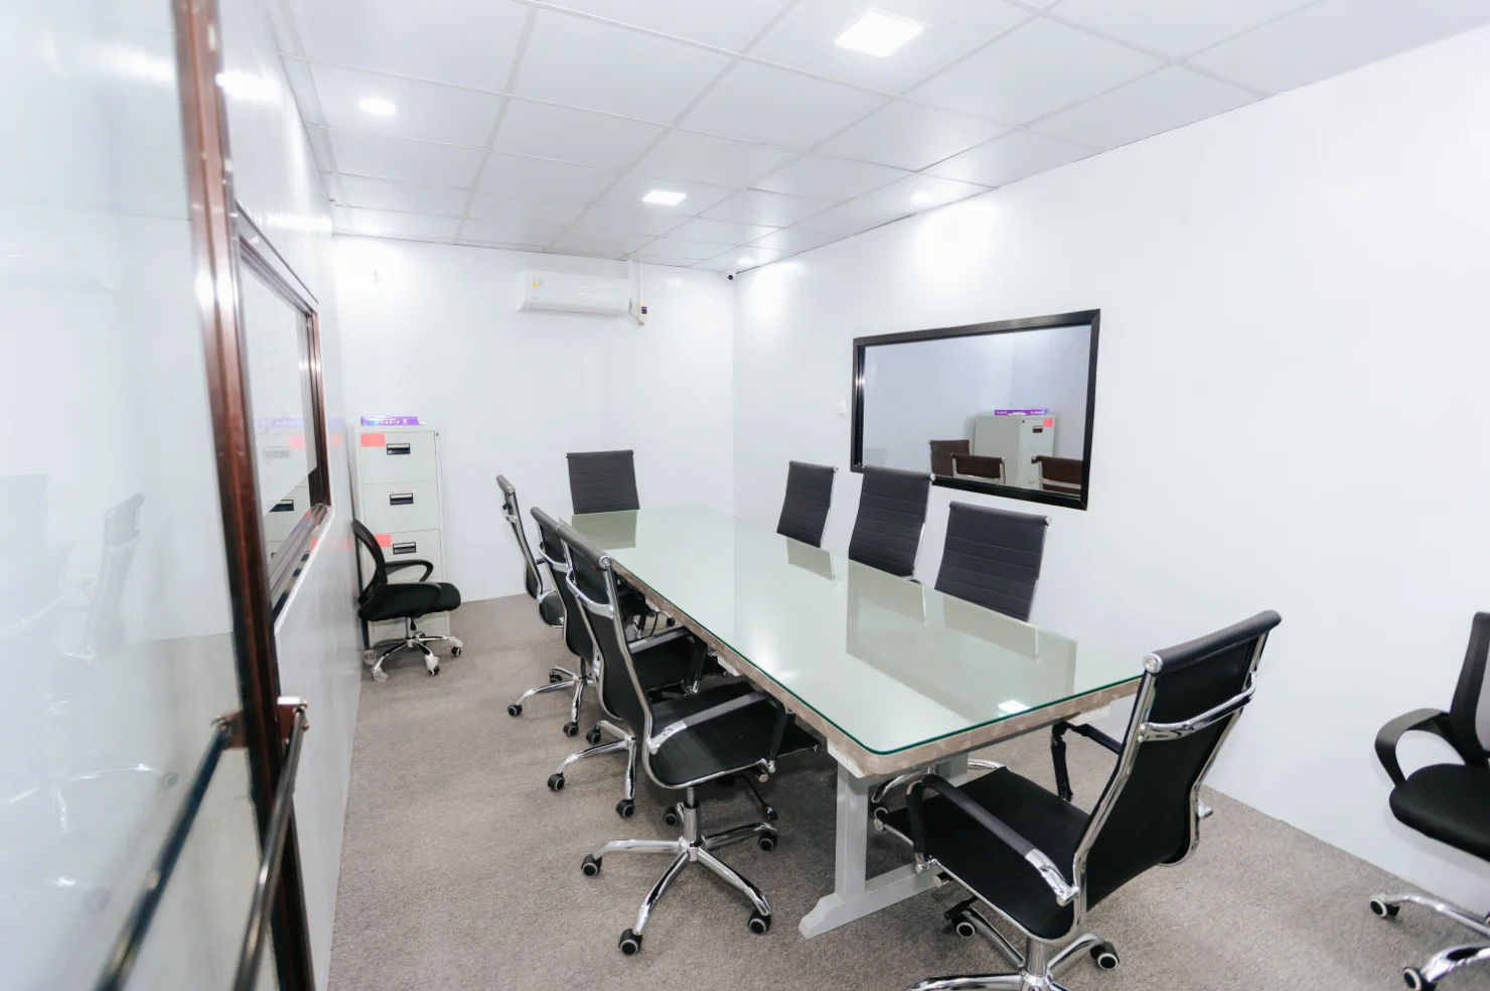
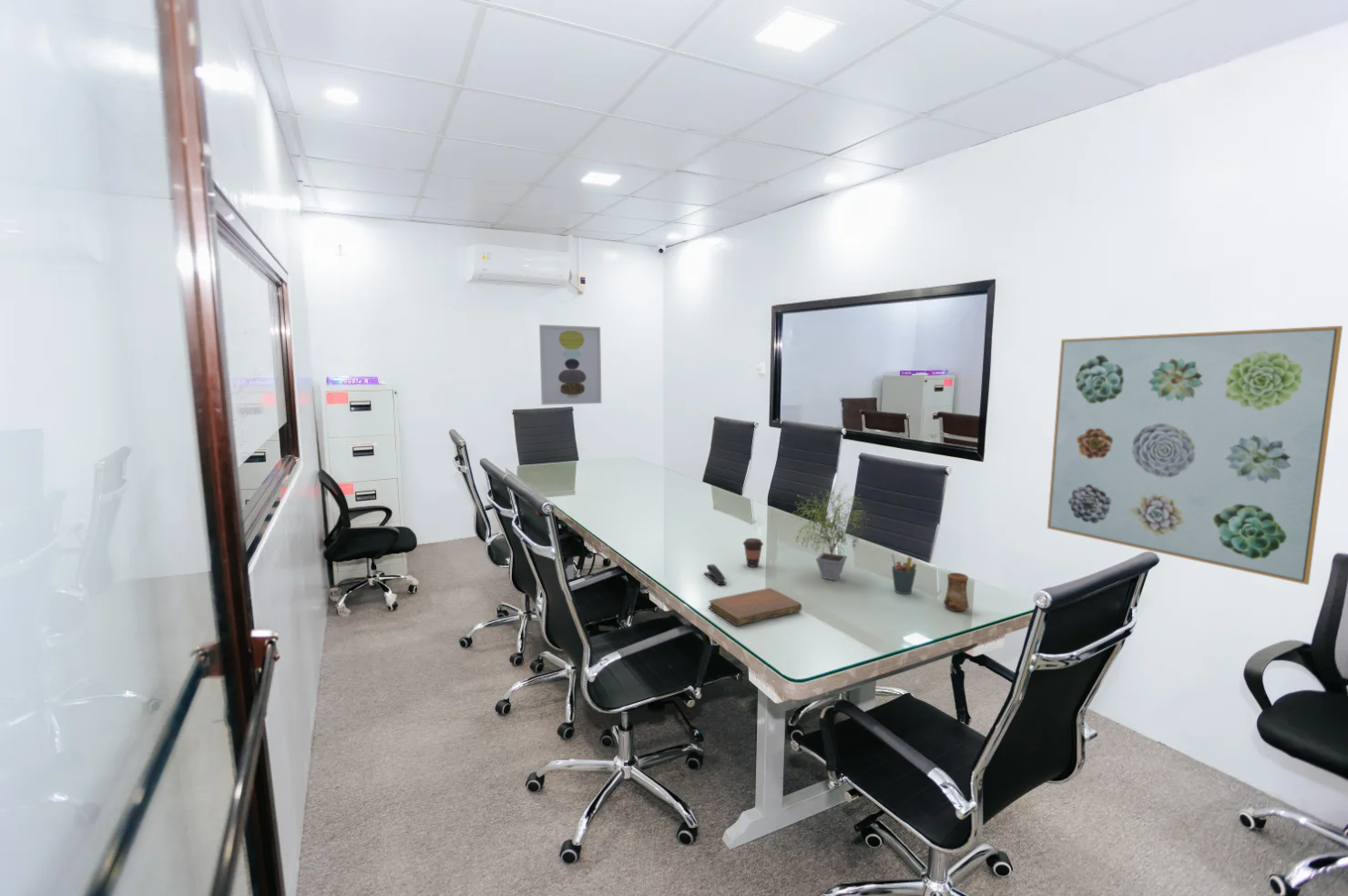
+ pen holder [891,553,917,595]
+ potted plant [791,483,871,582]
+ wall art [1047,325,1343,585]
+ wall art [538,324,602,406]
+ stapler [703,564,728,585]
+ cup [943,572,970,612]
+ coffee cup [742,537,764,568]
+ notebook [708,587,802,626]
